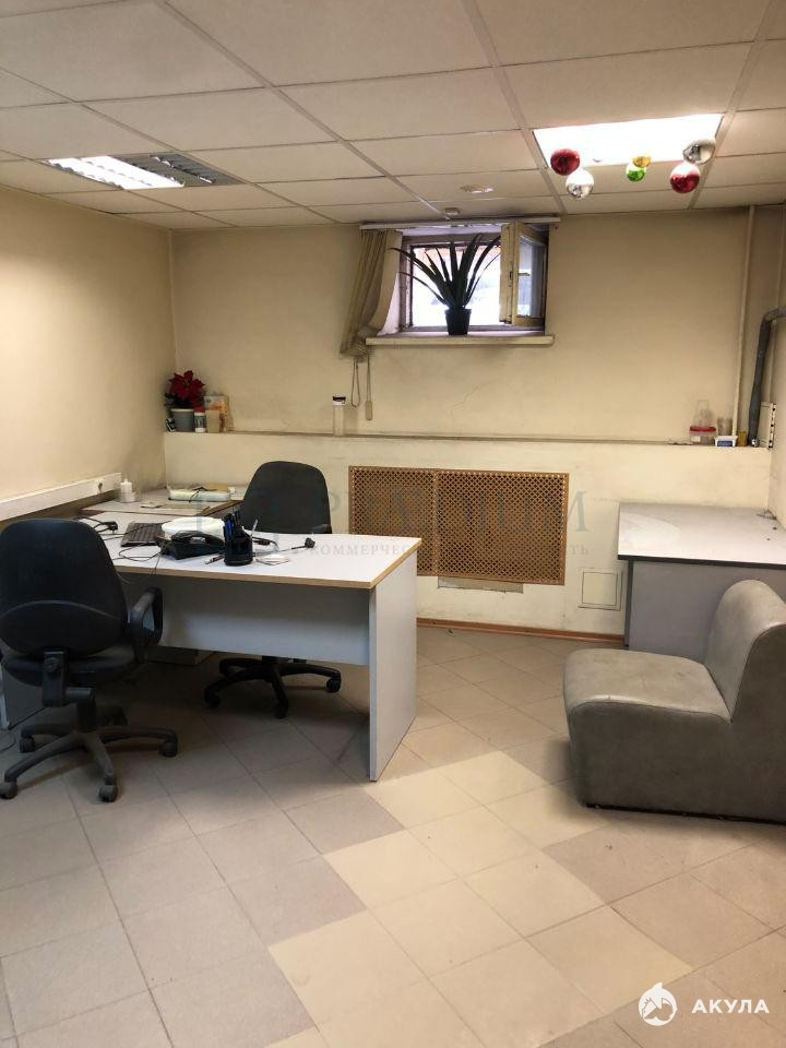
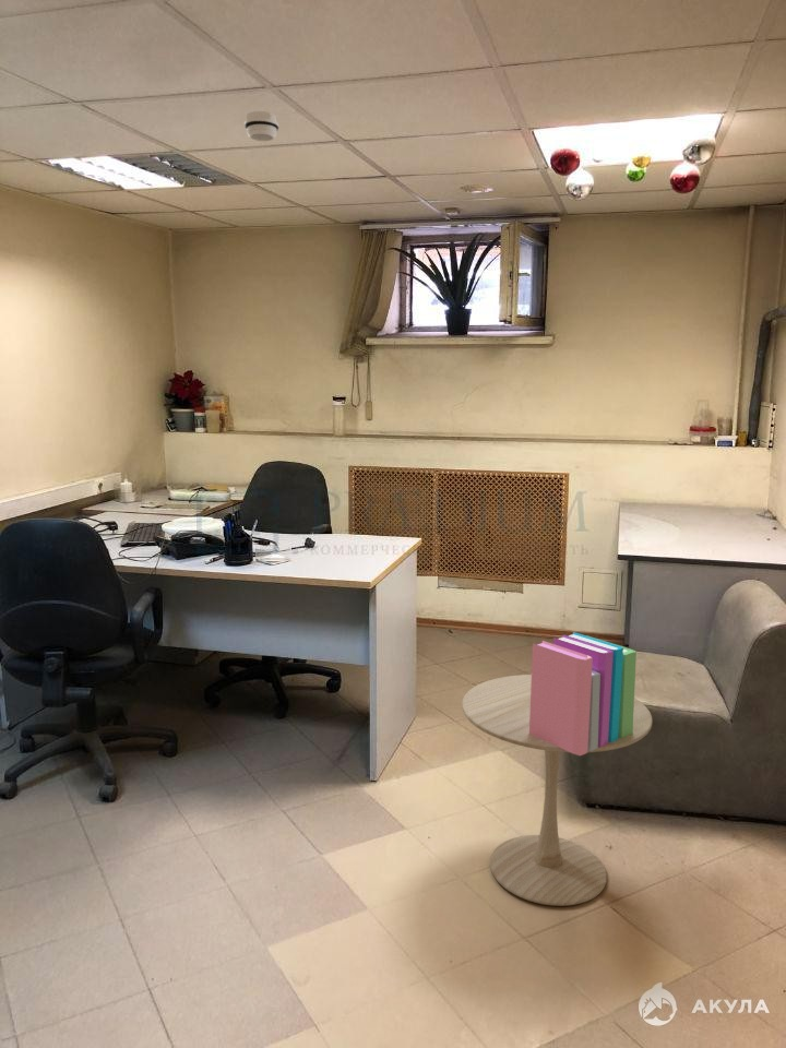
+ side table [461,674,653,907]
+ books [529,631,638,757]
+ smoke detector [243,110,279,142]
